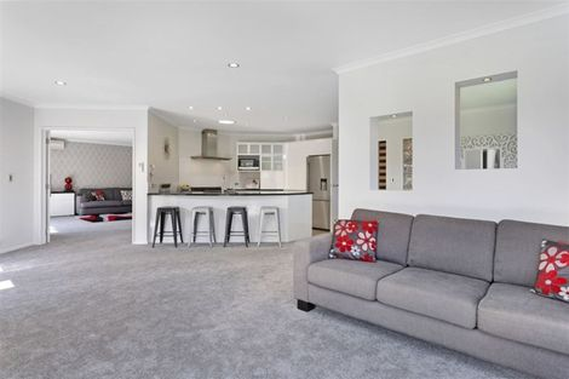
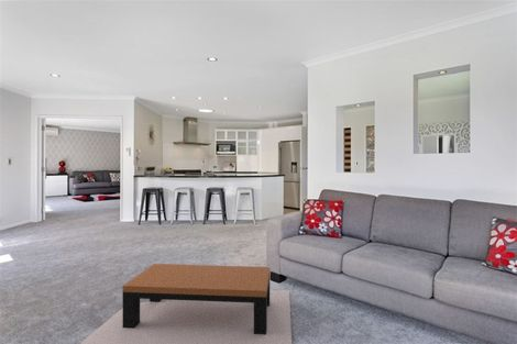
+ coffee table [79,263,293,344]
